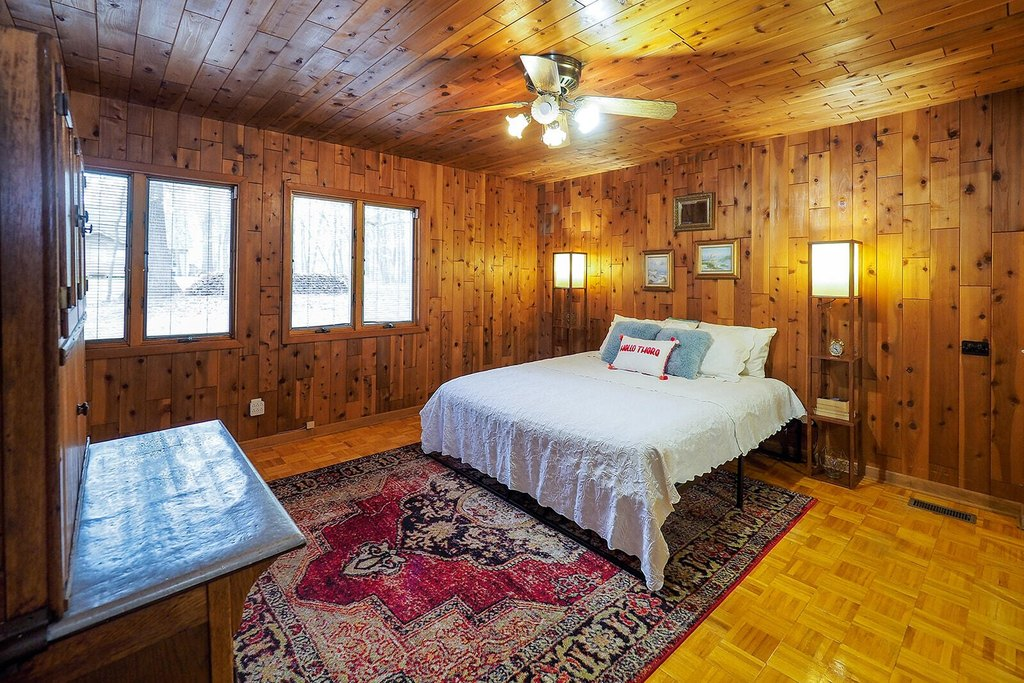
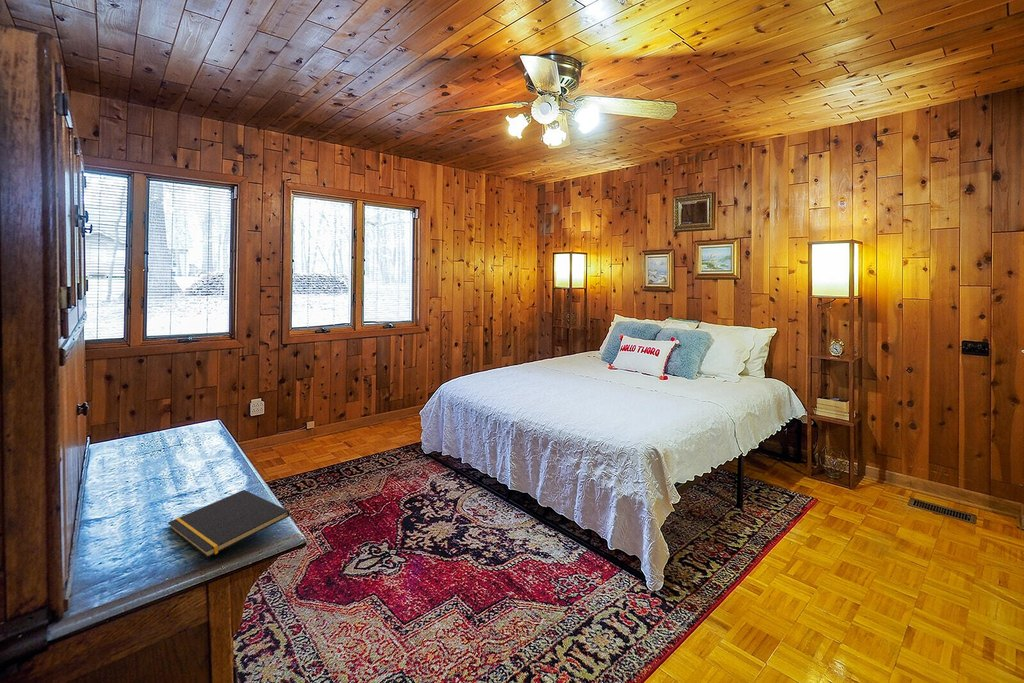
+ notepad [167,489,291,559]
